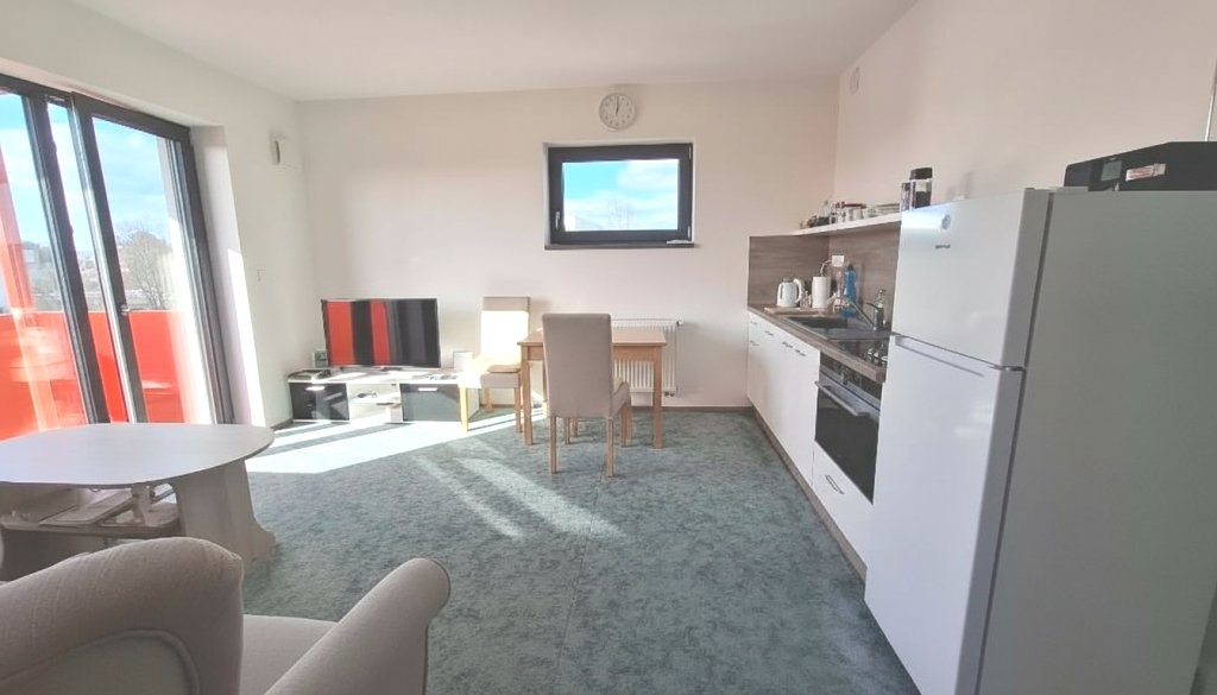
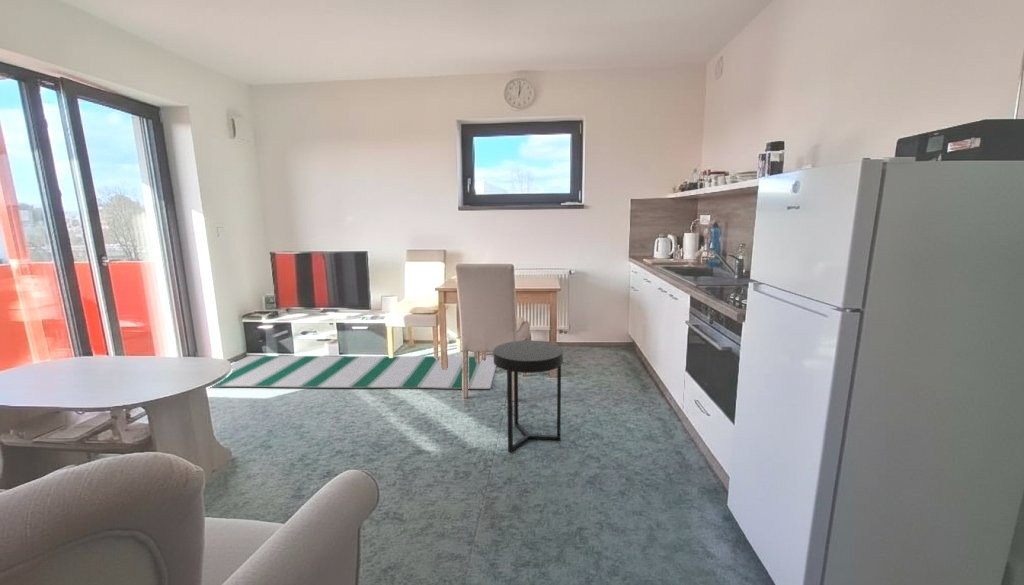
+ side table [492,339,564,453]
+ rug [211,355,497,390]
